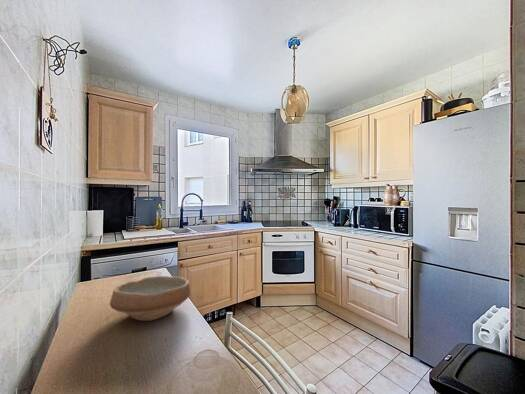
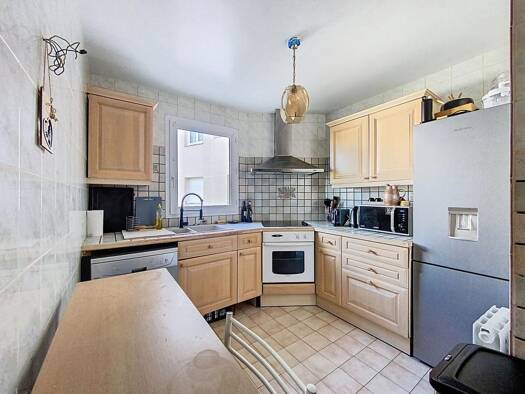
- bowl [109,275,191,322]
